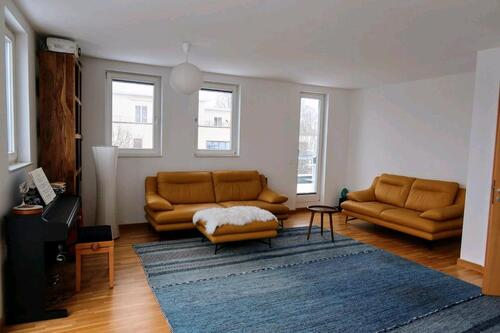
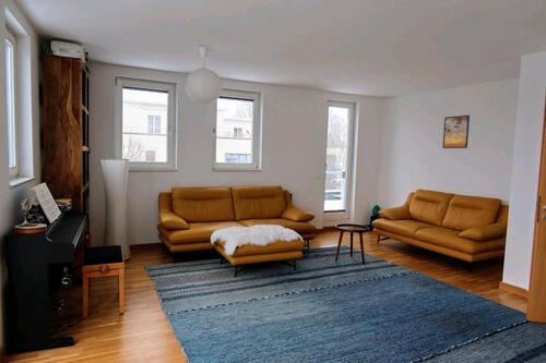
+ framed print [441,114,471,149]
